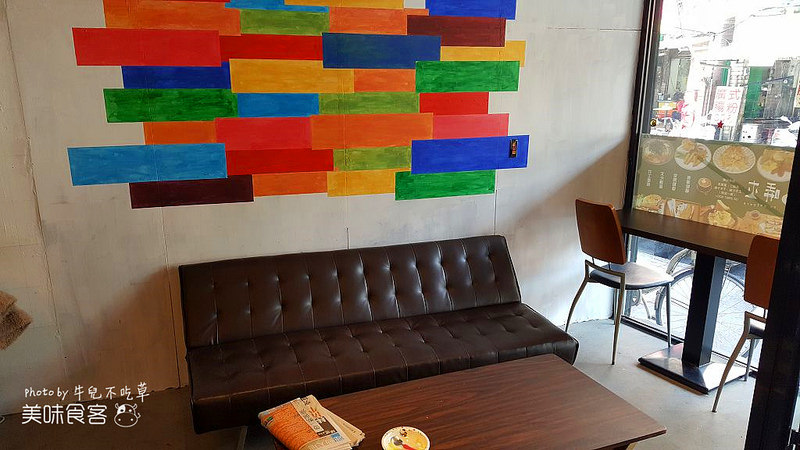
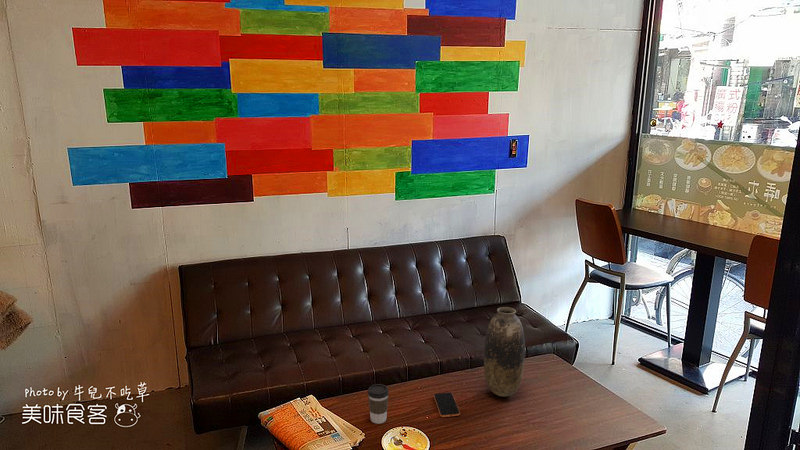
+ coffee cup [367,383,390,425]
+ vase [483,306,526,398]
+ smartphone [433,391,461,418]
